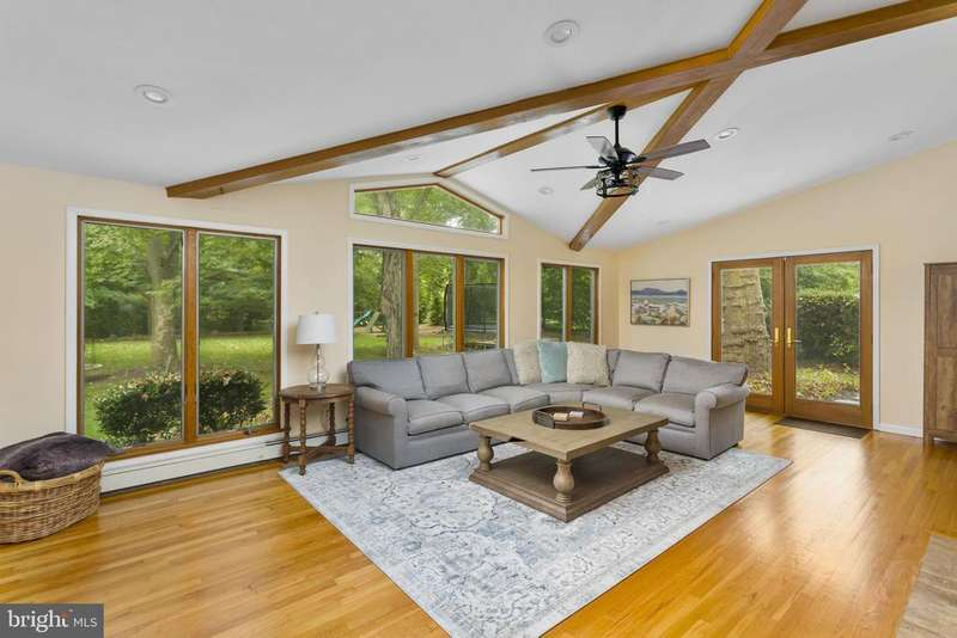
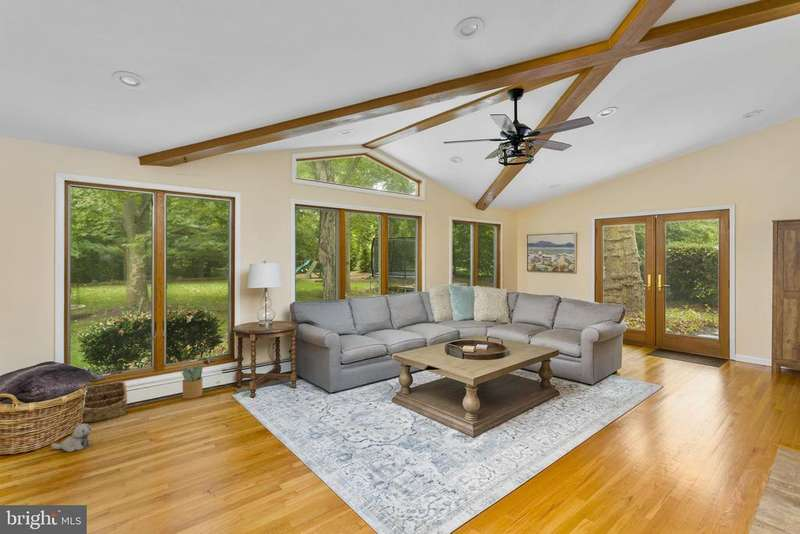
+ basket [81,380,128,424]
+ potted plant [178,364,204,400]
+ plush toy [50,423,92,453]
